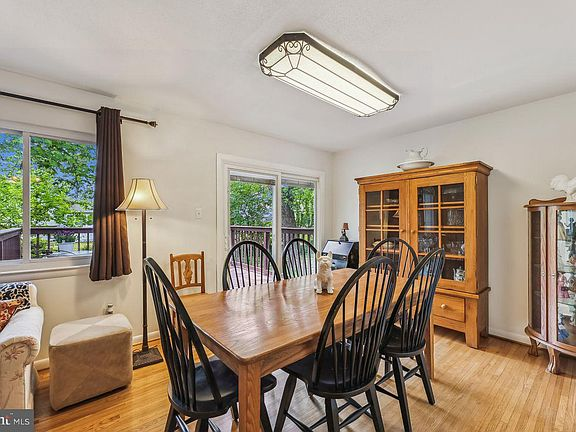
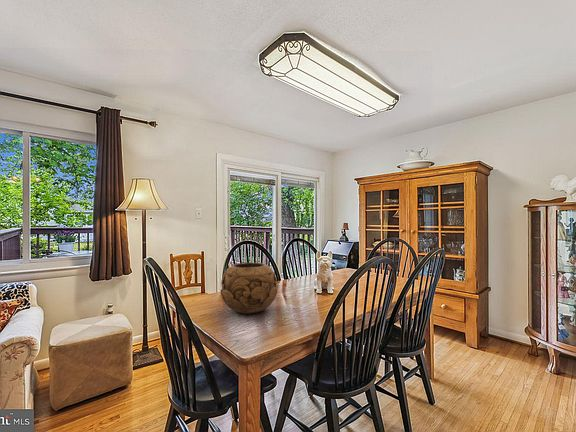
+ decorative bowl [219,262,278,315]
